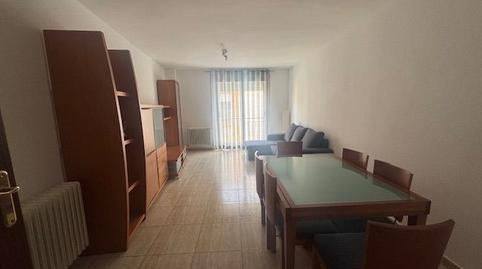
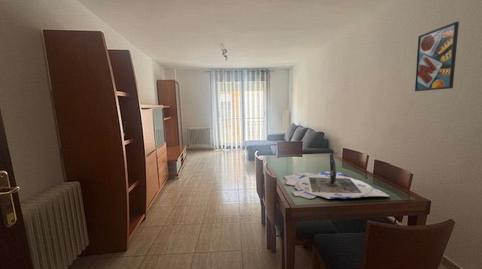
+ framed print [414,21,460,92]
+ board game [283,151,390,200]
